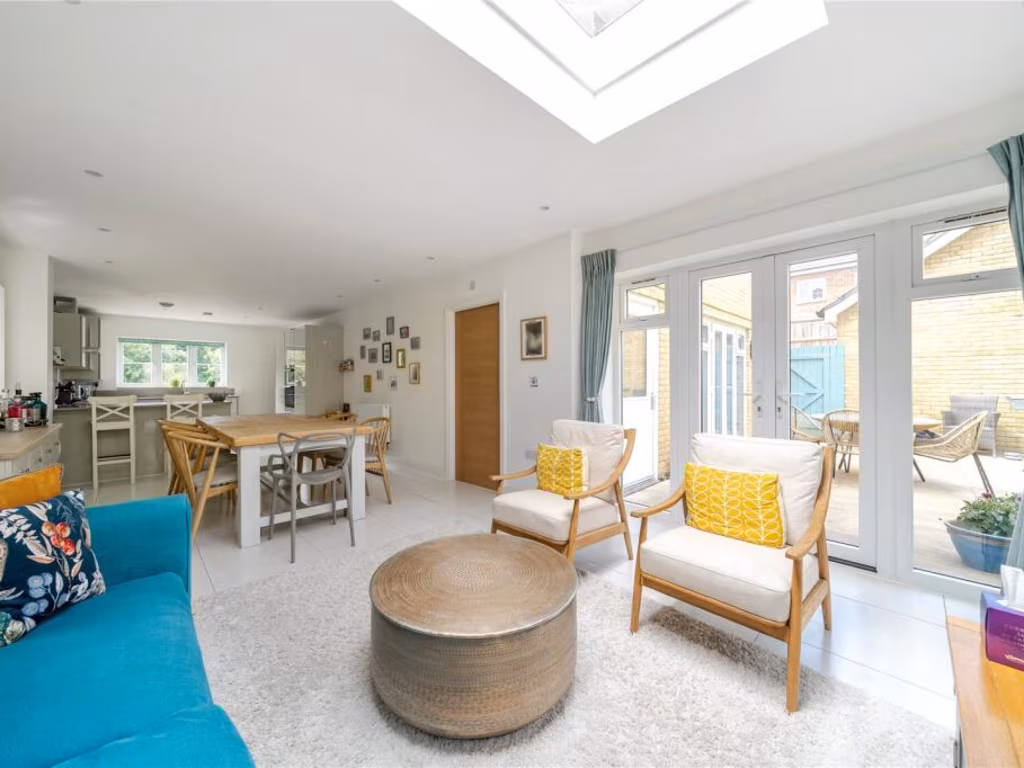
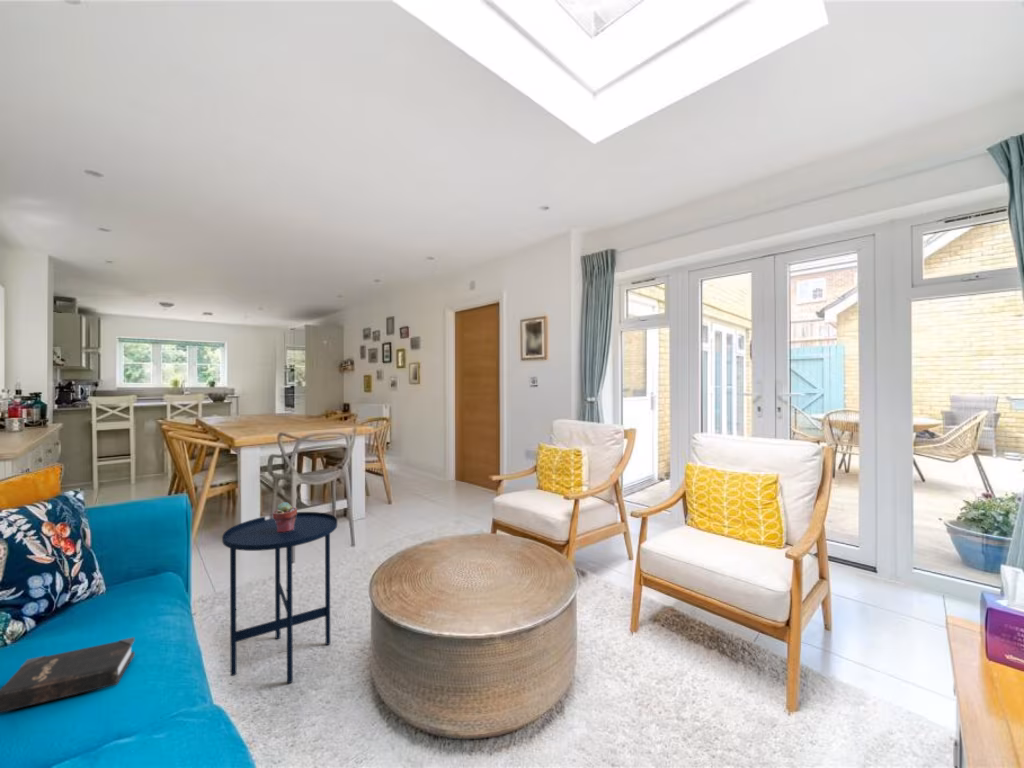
+ hardback book [0,636,136,714]
+ side table [221,511,338,684]
+ potted succulent [272,501,298,533]
